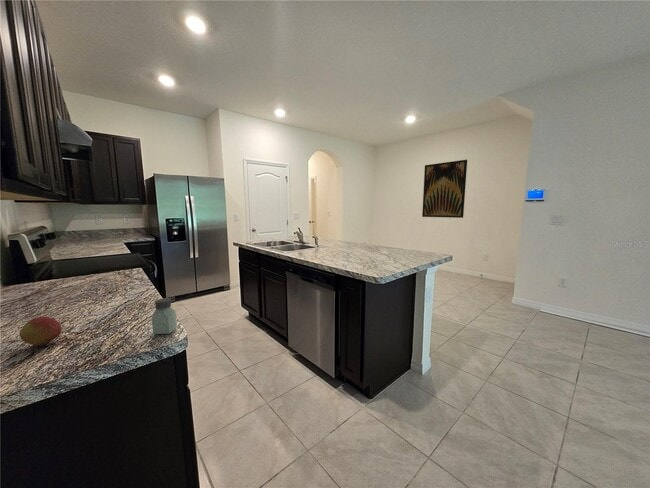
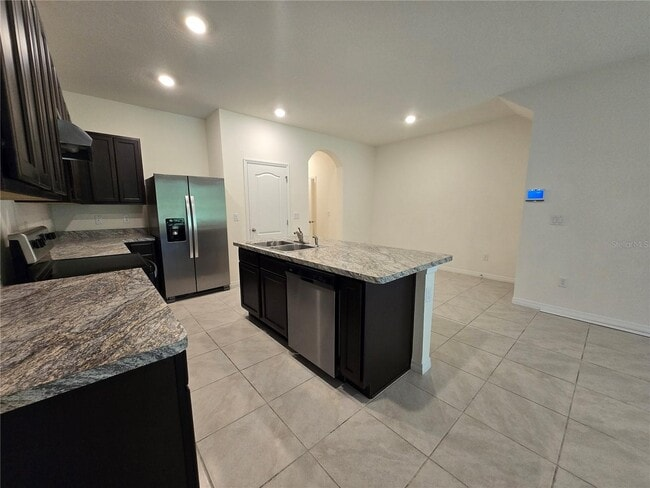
- saltshaker [151,297,178,335]
- apple [19,316,63,346]
- wall art [421,159,468,219]
